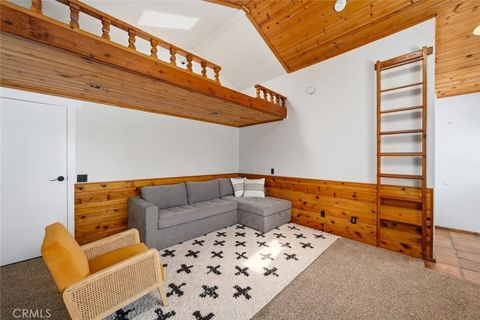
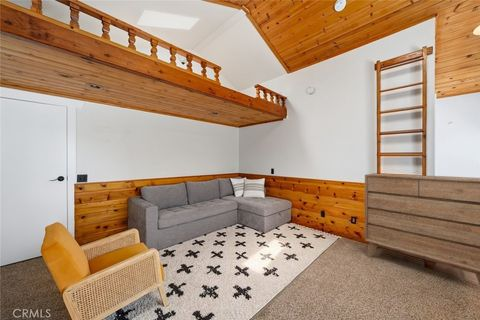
+ dresser [364,172,480,286]
